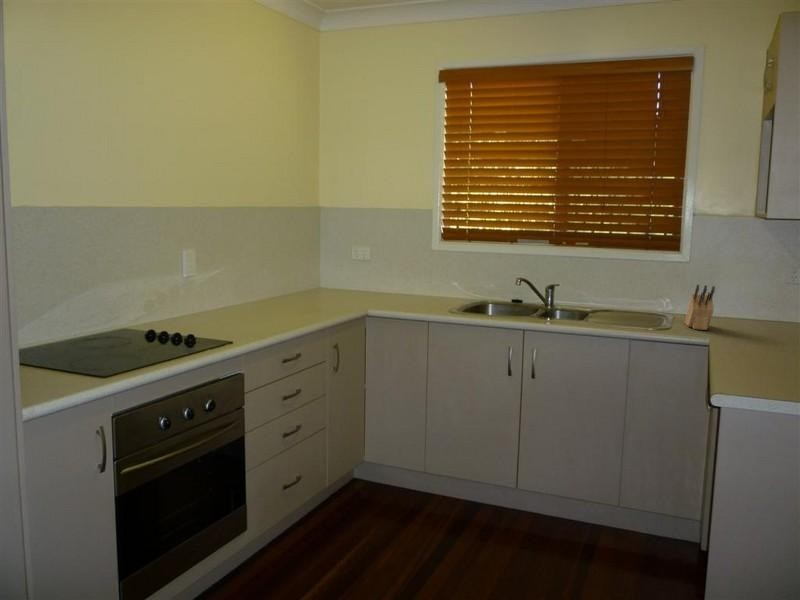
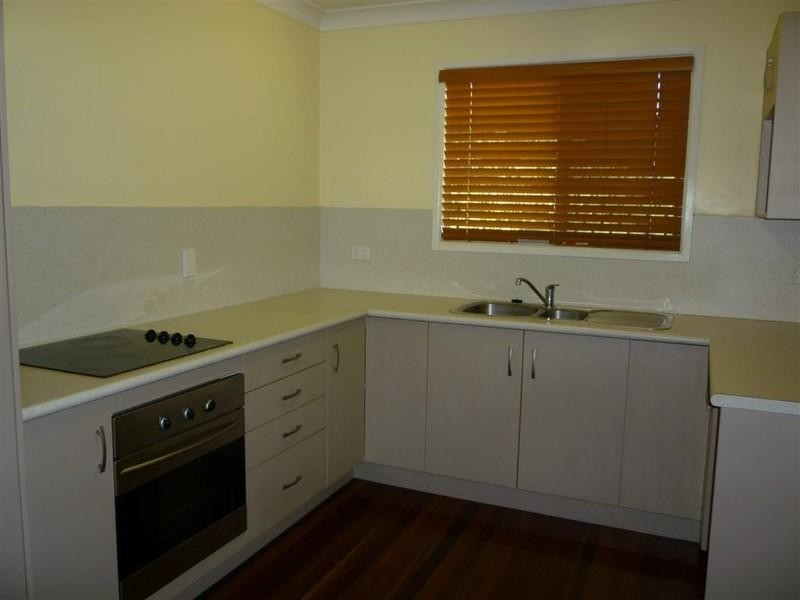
- knife block [684,283,716,331]
